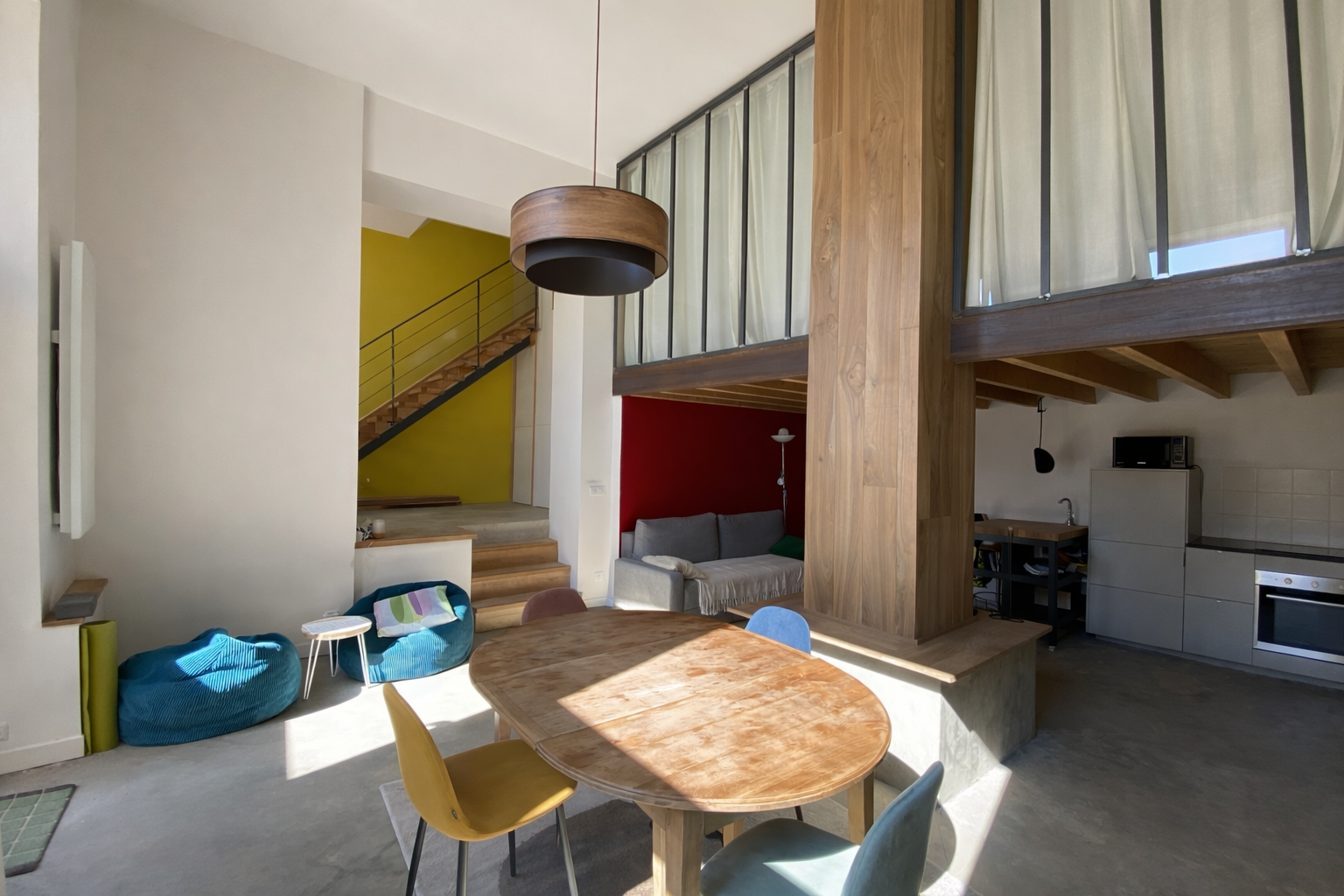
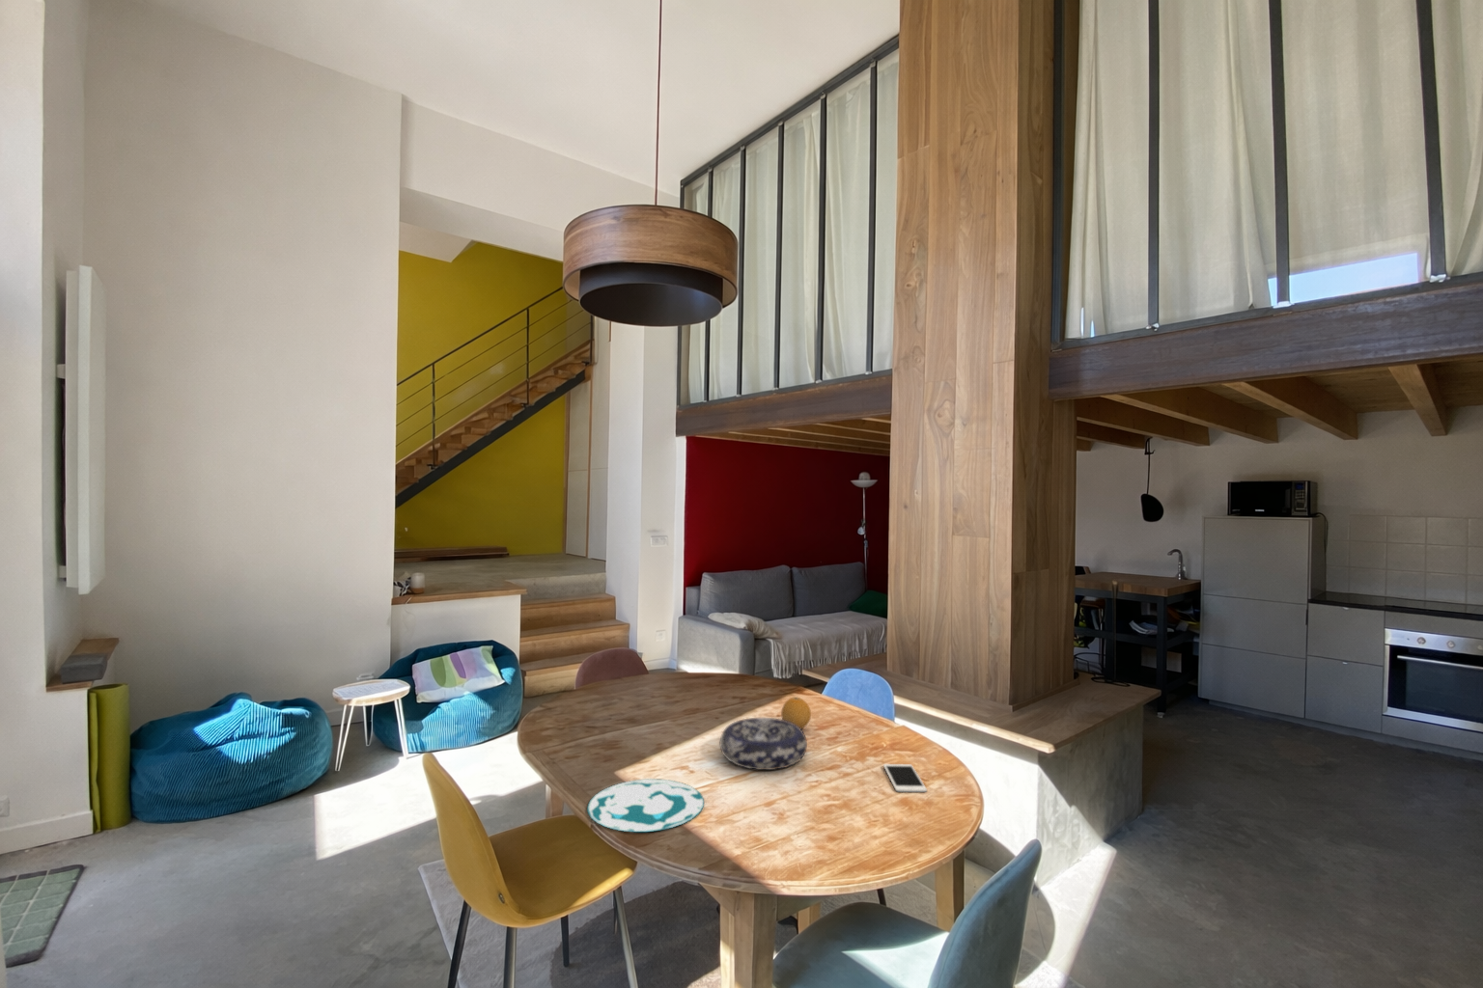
+ decorative bowl [719,717,808,771]
+ cell phone [883,763,928,793]
+ fruit [780,696,812,730]
+ plate [586,777,705,833]
